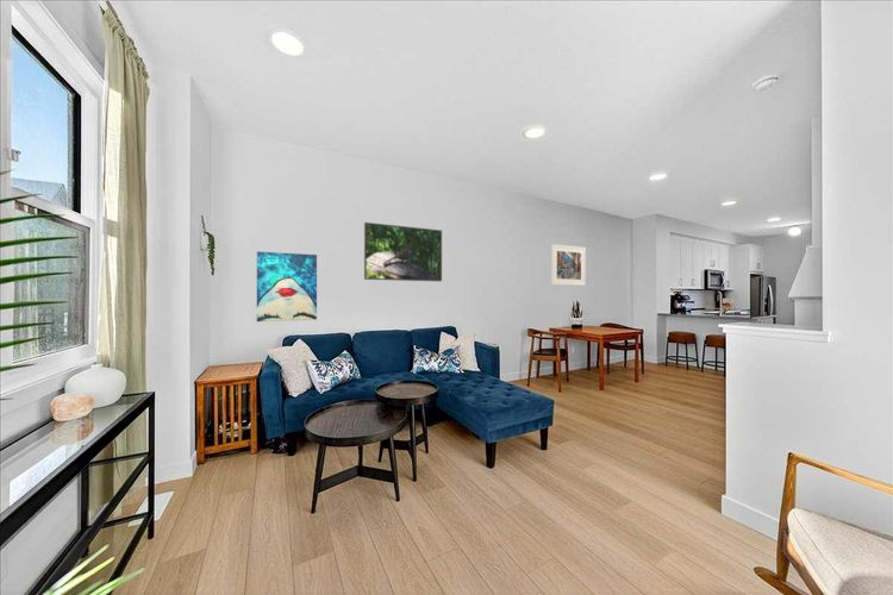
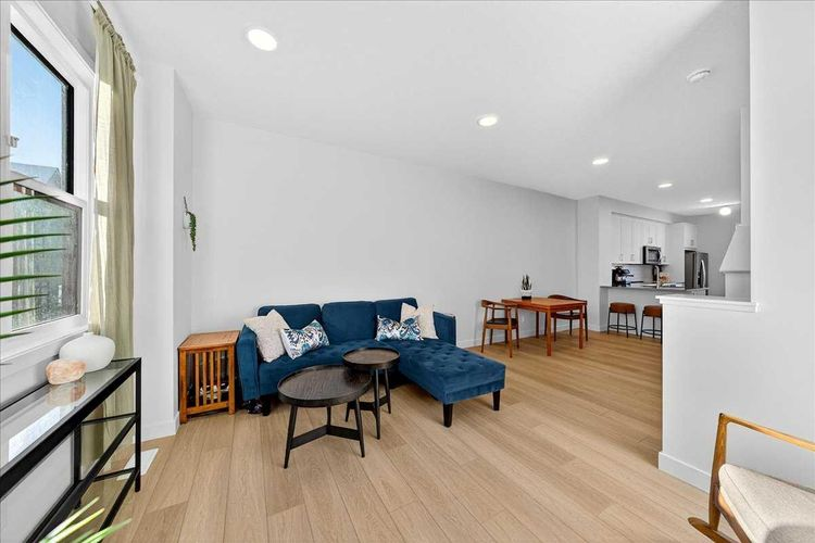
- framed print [363,221,443,282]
- wall art [256,250,318,322]
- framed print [550,243,587,287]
